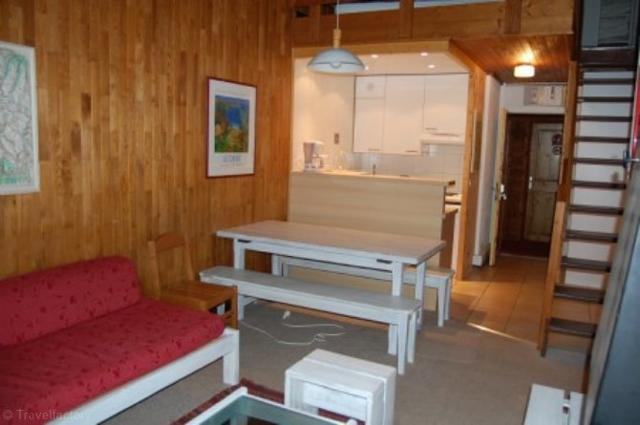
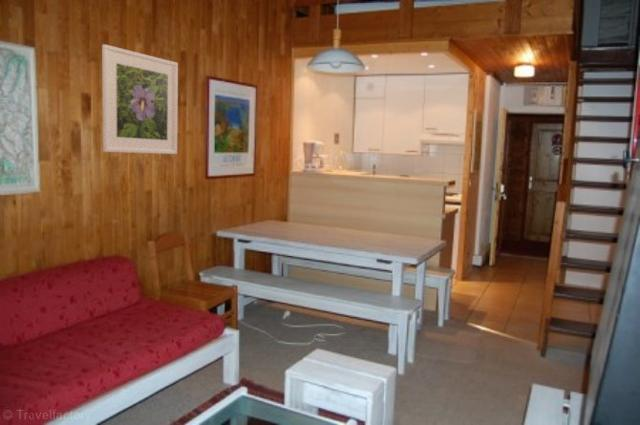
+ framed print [101,43,179,155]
